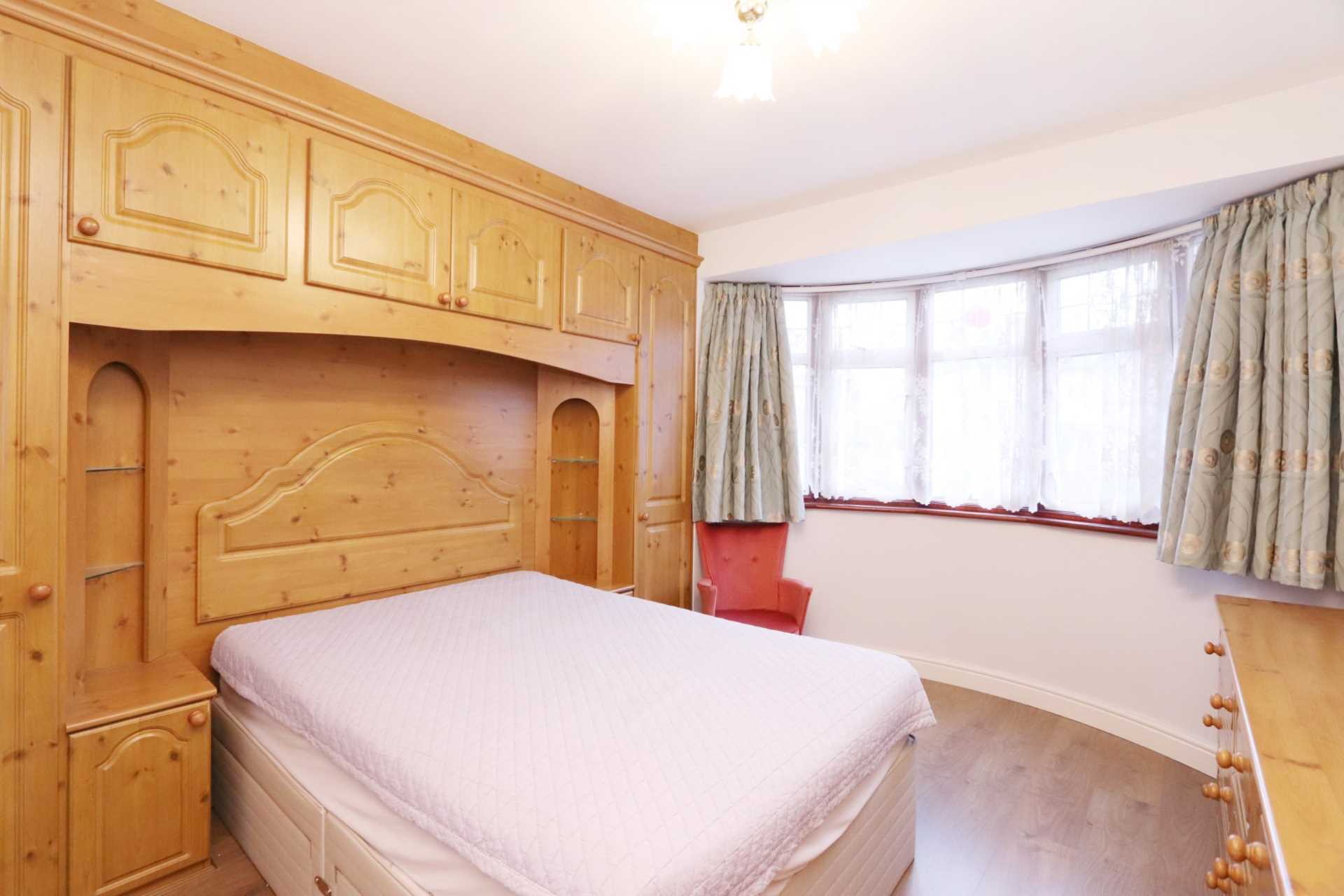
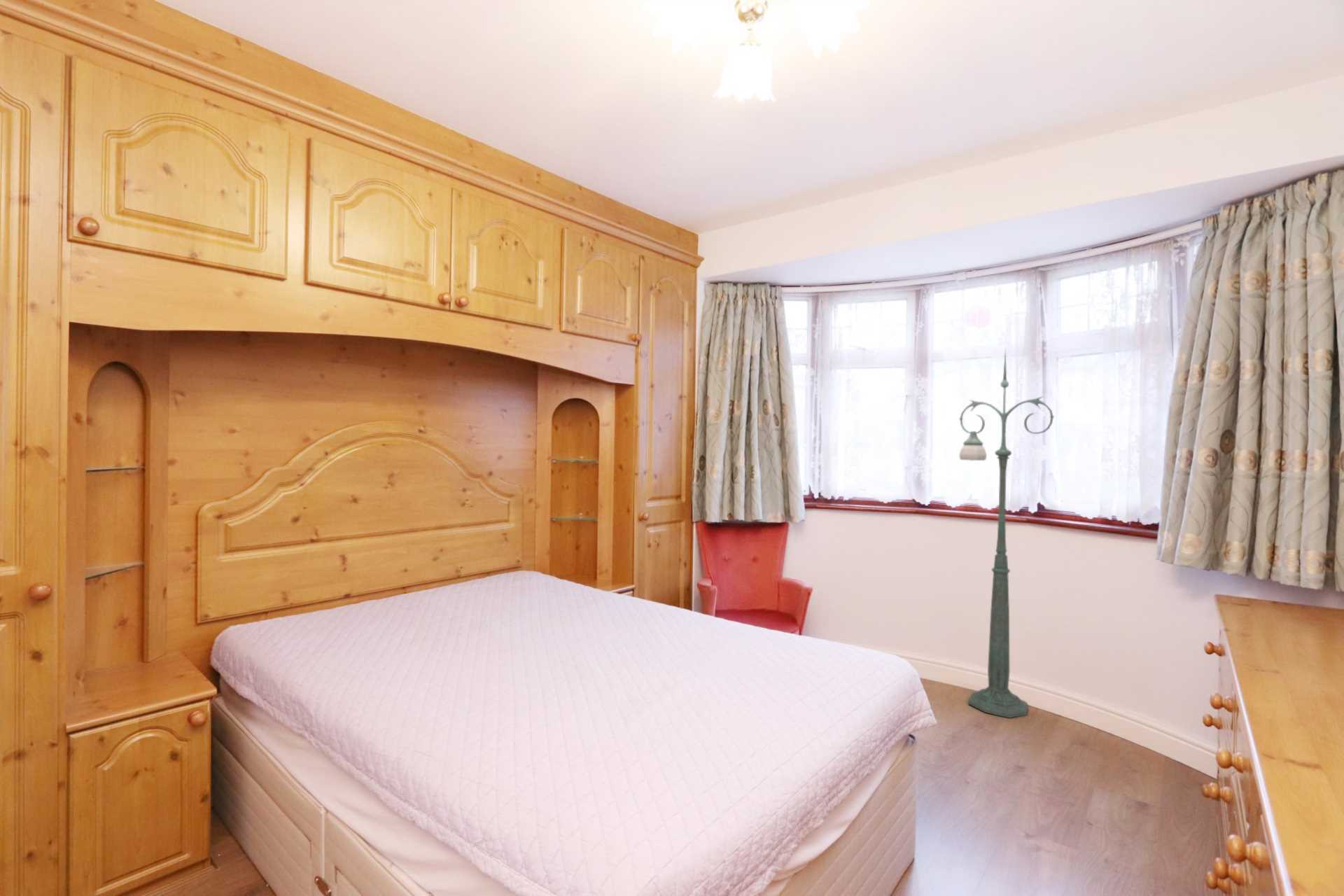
+ floor lamp [958,346,1055,719]
